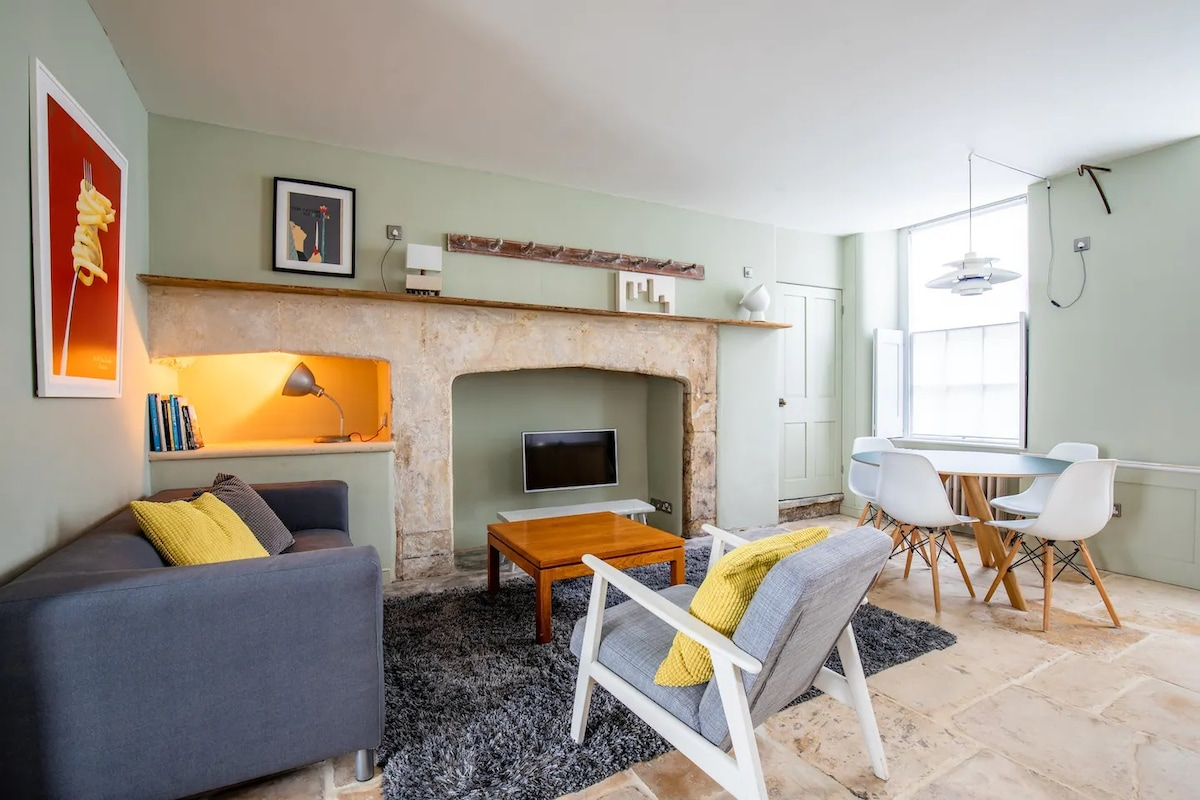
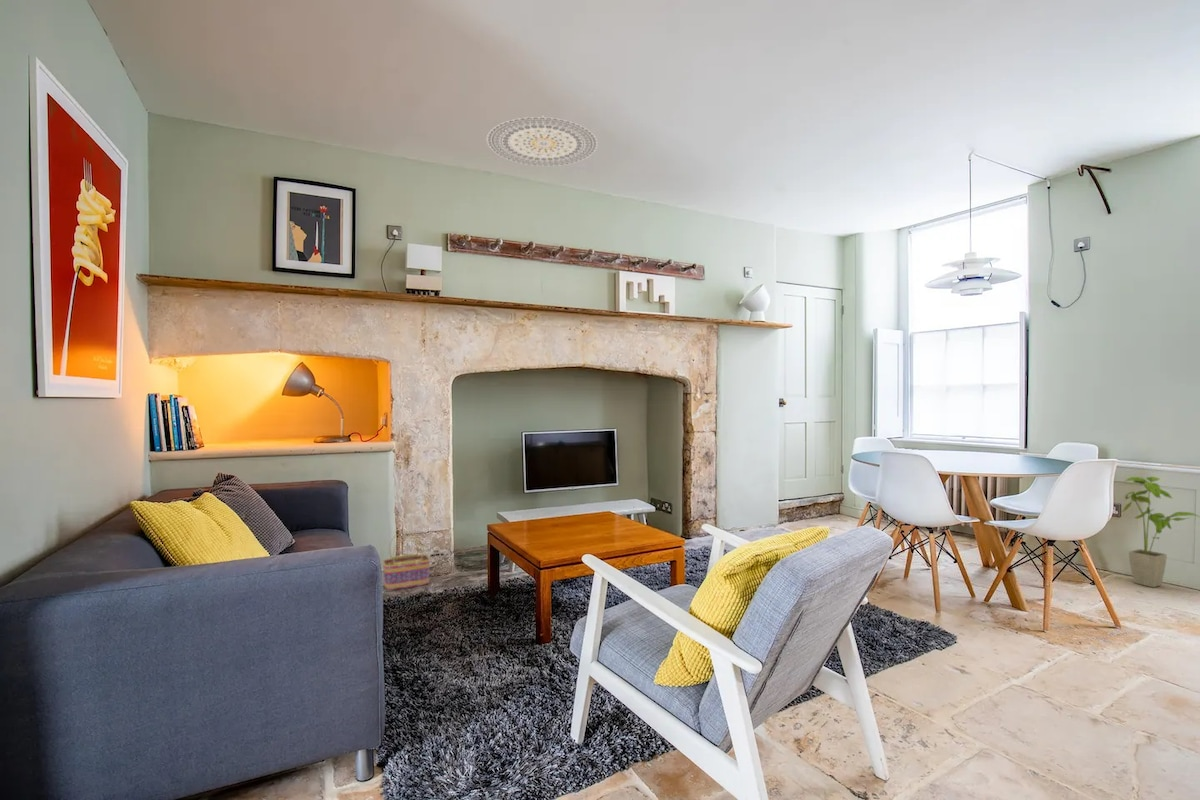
+ house plant [1121,476,1200,588]
+ ceiling light [486,116,599,167]
+ basket [381,531,431,591]
